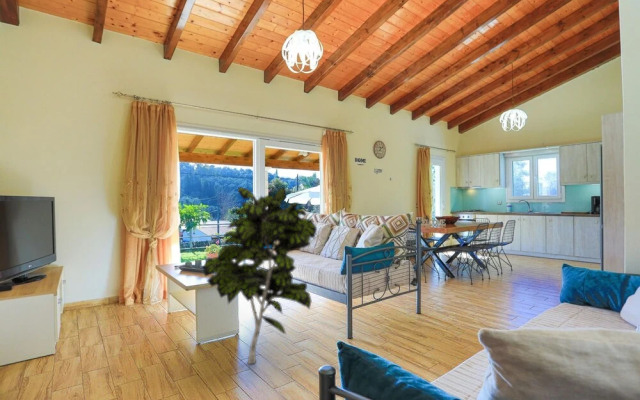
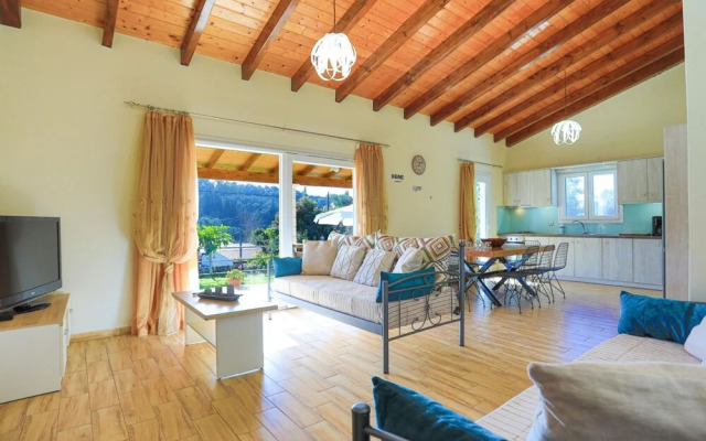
- indoor plant [202,186,318,365]
